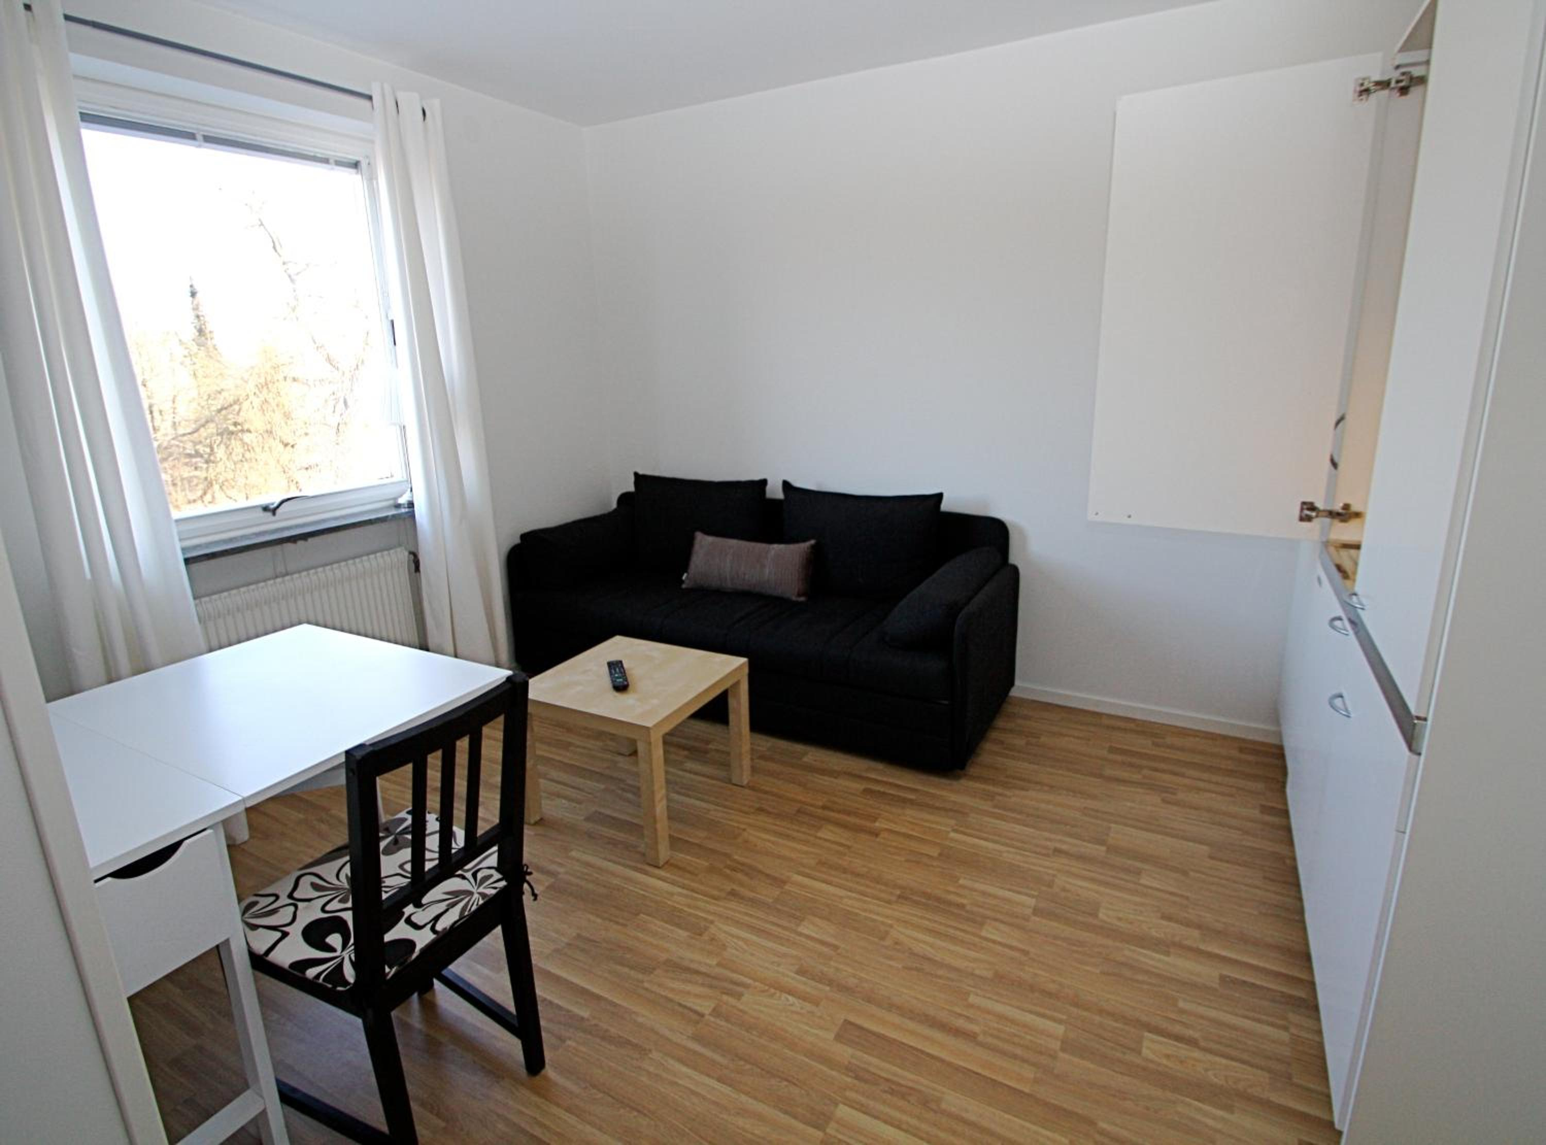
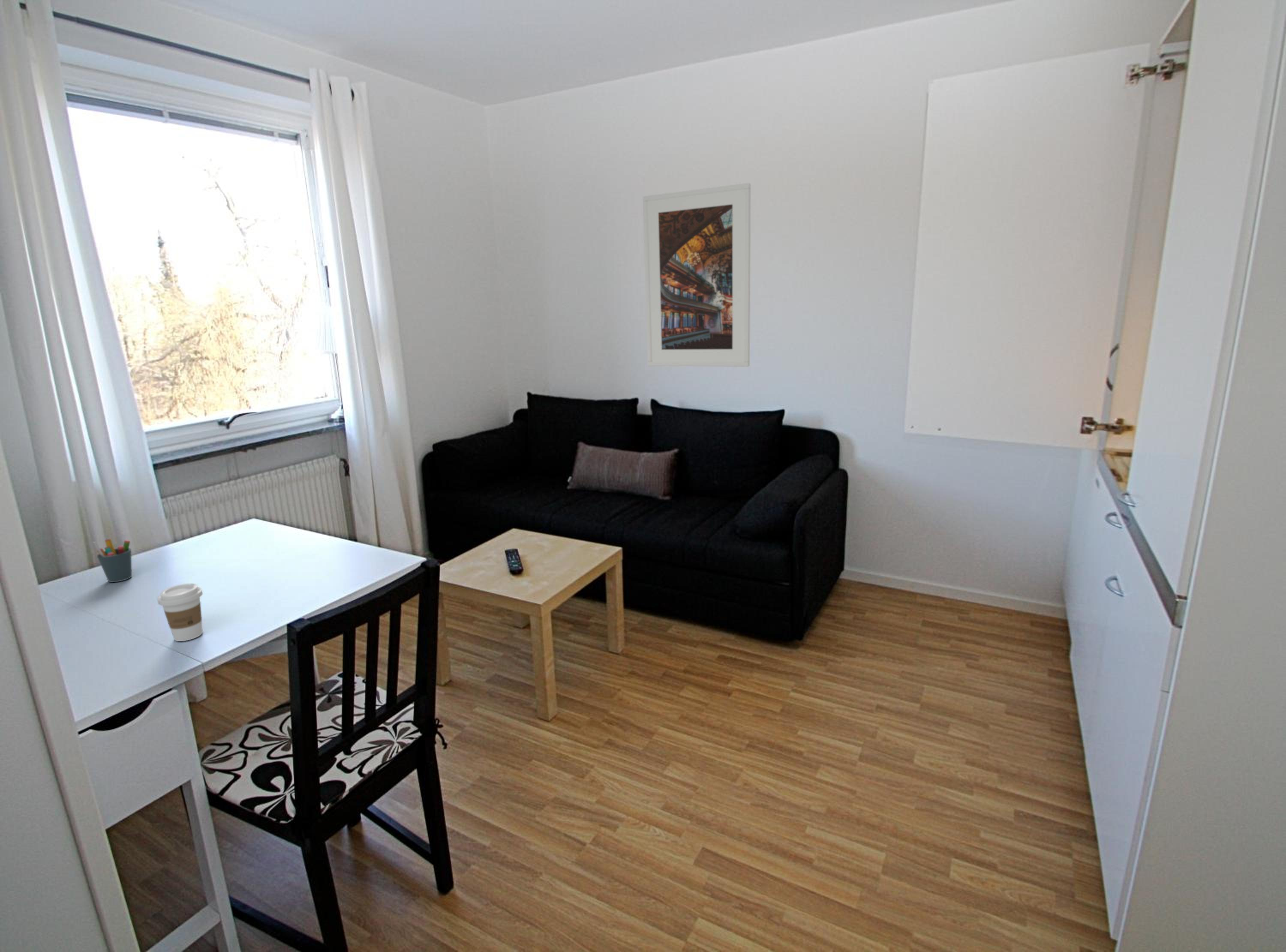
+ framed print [642,183,751,367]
+ pen holder [92,539,132,583]
+ coffee cup [157,583,203,642]
